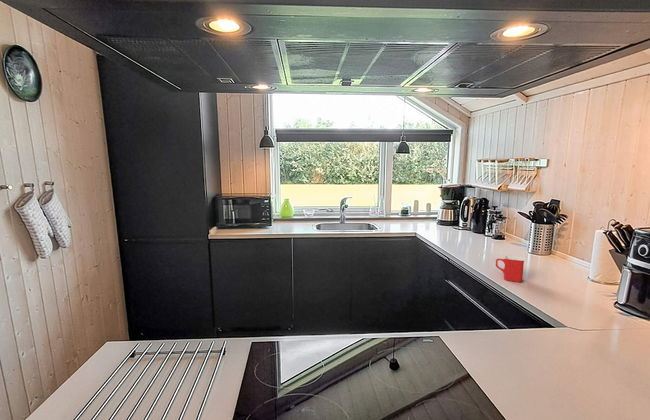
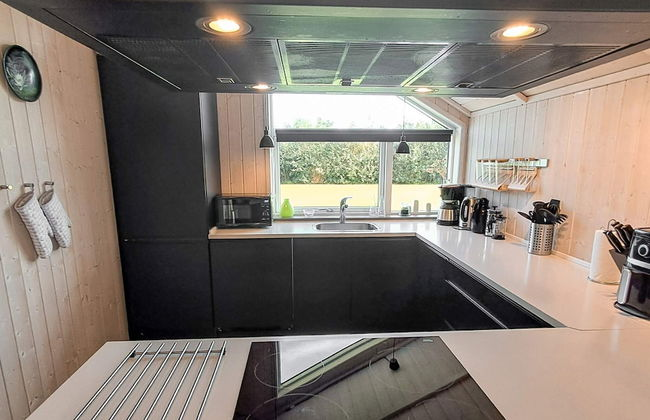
- mug [495,254,525,283]
